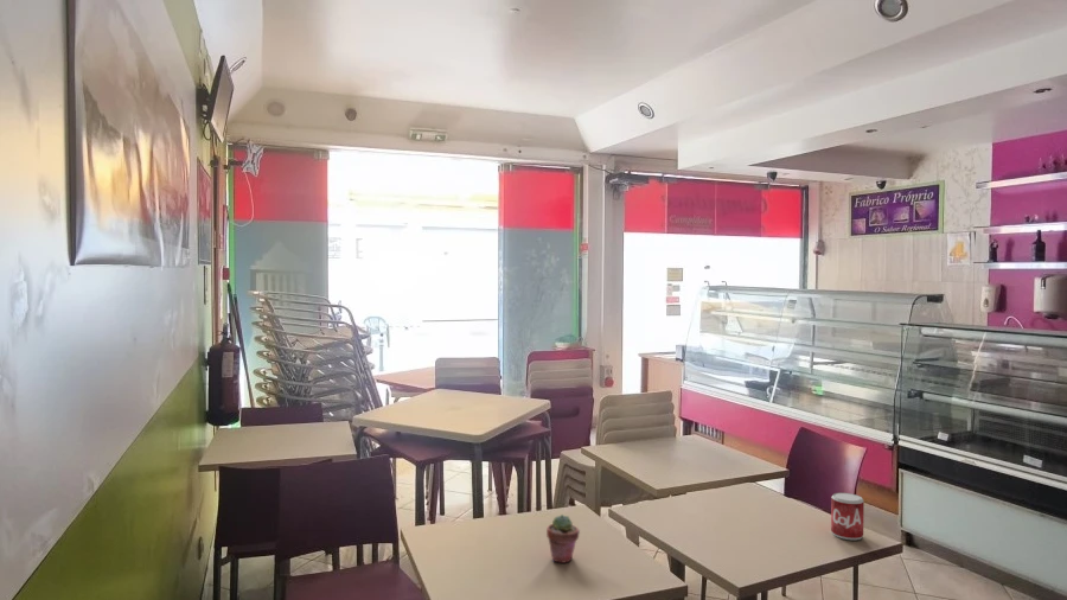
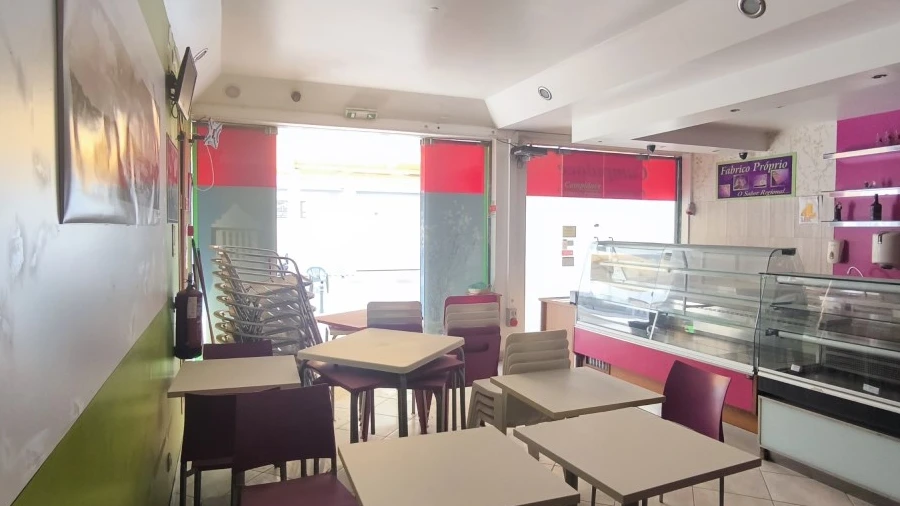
- beverage can [830,492,865,541]
- potted succulent [545,513,581,564]
